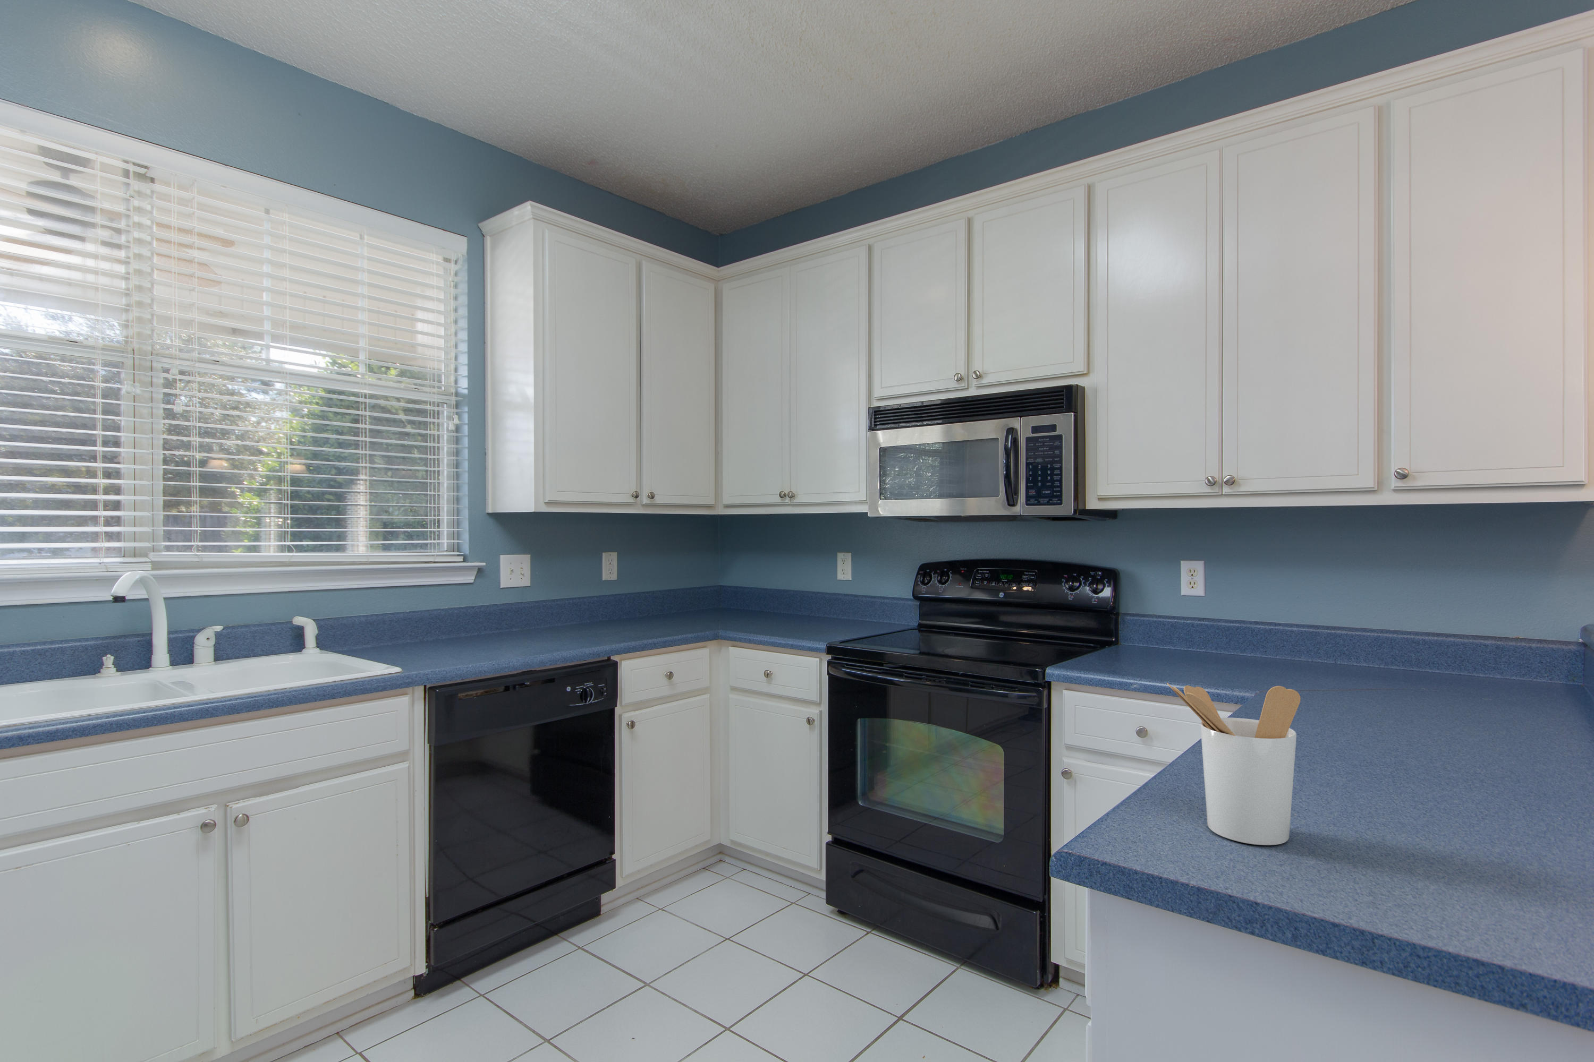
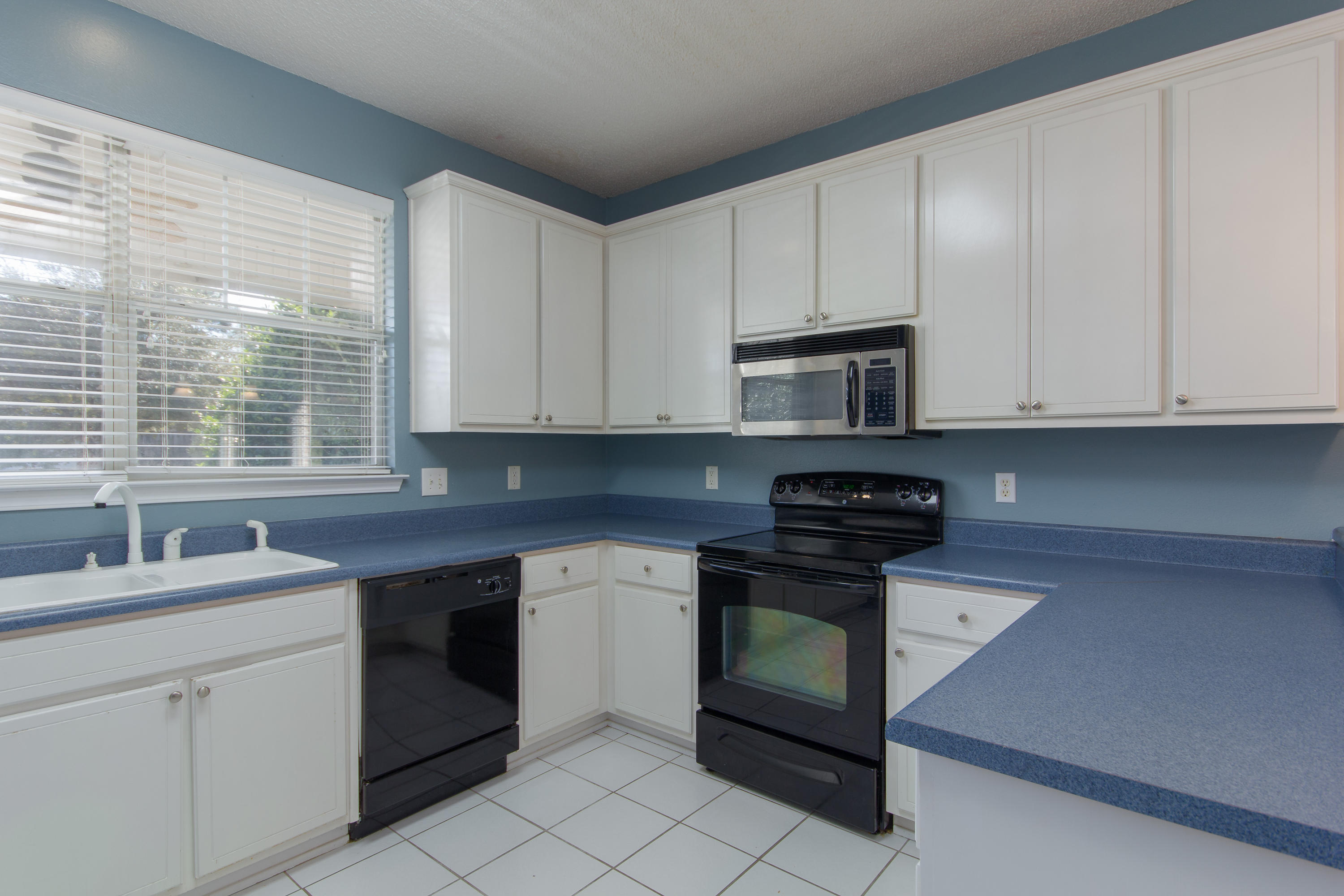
- utensil holder [1166,683,1301,846]
